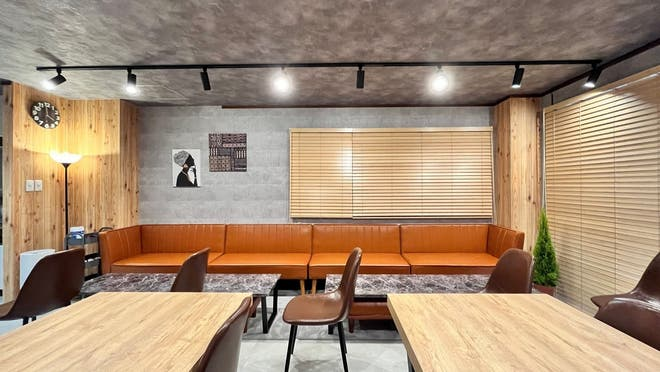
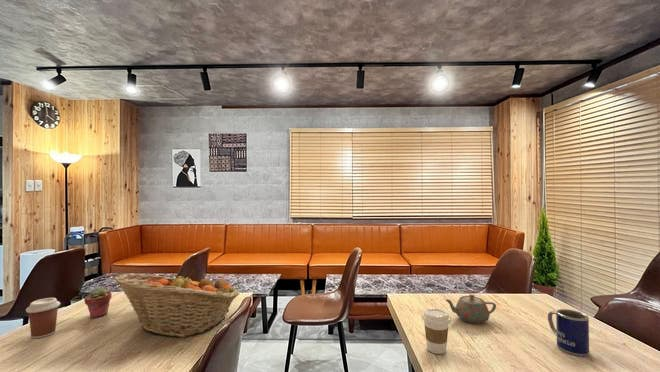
+ potted succulent [83,286,113,319]
+ coffee cup [421,307,452,355]
+ coffee cup [25,297,61,339]
+ teapot [445,293,497,325]
+ fruit basket [113,270,241,338]
+ mug [547,308,590,357]
